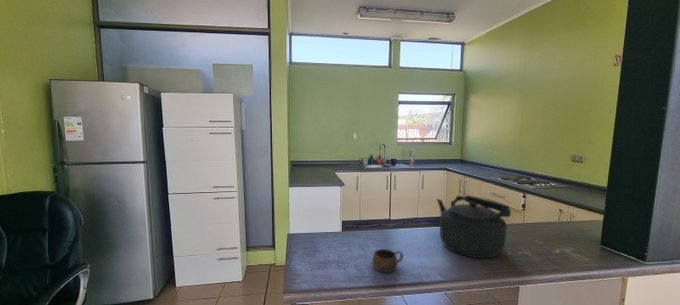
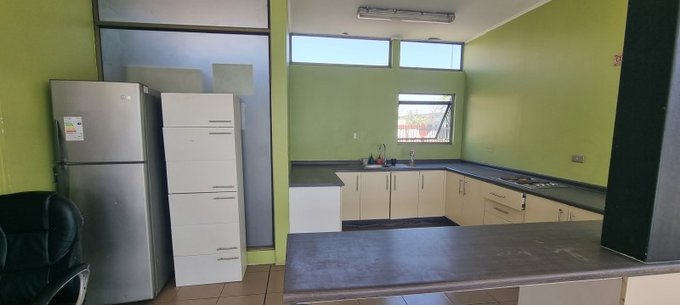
- cup [371,248,404,274]
- kettle [436,194,512,259]
